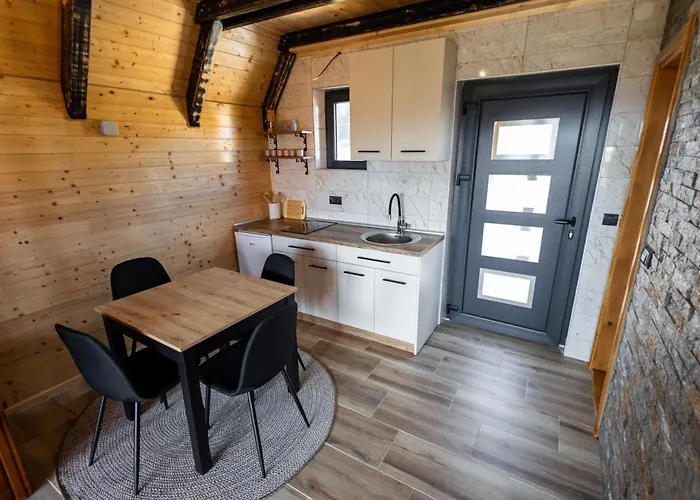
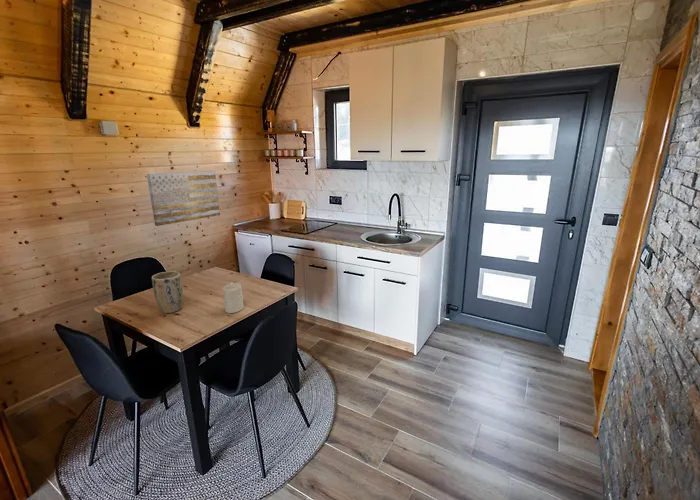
+ wall art [146,170,221,227]
+ plant pot [151,270,184,314]
+ candle [222,281,245,314]
